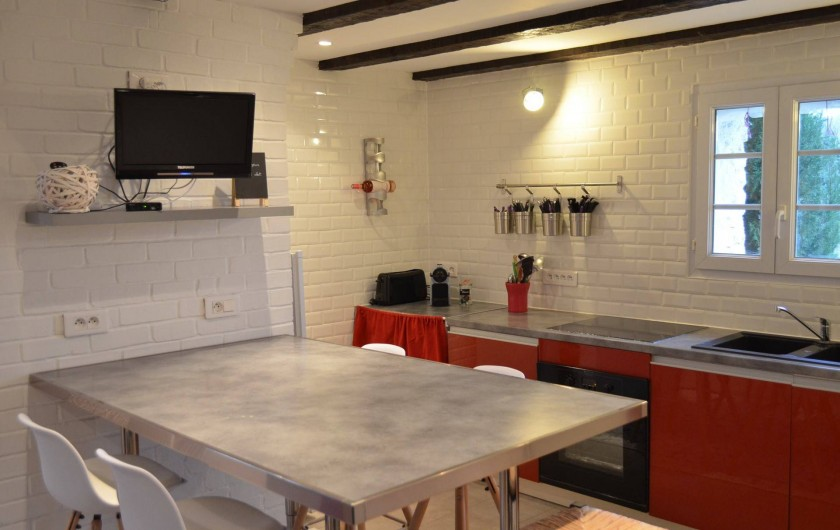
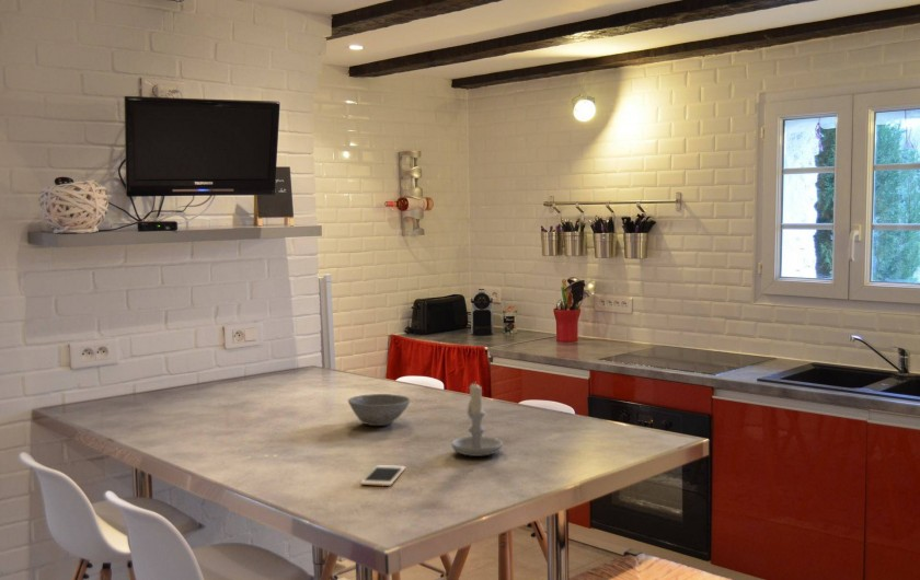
+ cell phone [359,464,406,487]
+ candle [450,381,504,457]
+ bowl [347,393,411,427]
